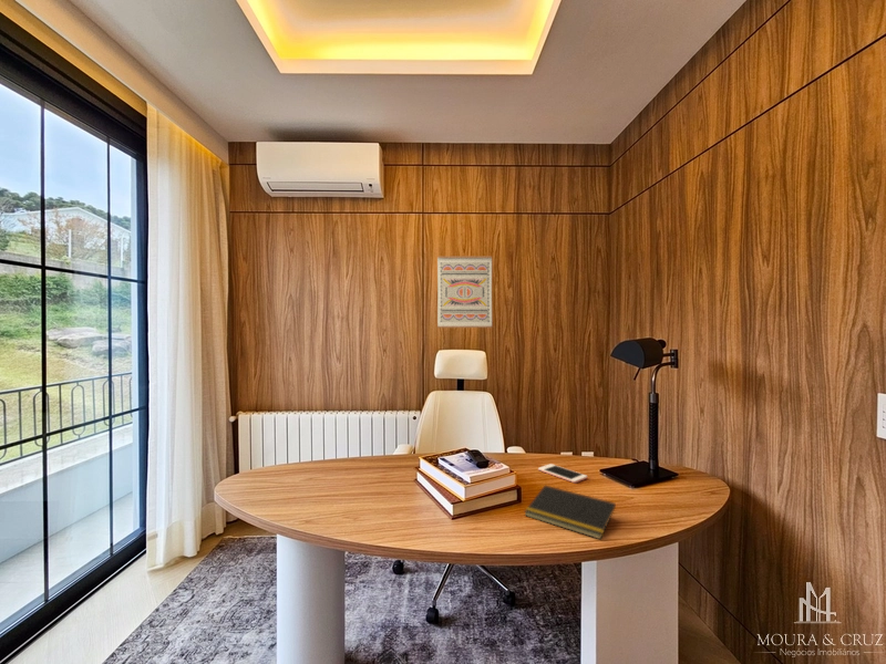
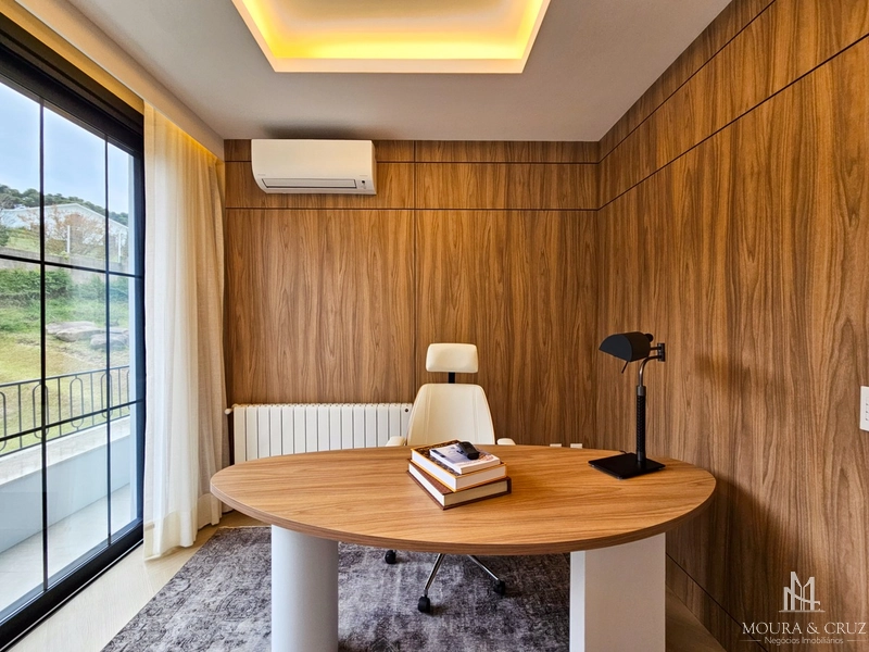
- cell phone [537,463,588,484]
- wall art [436,256,493,329]
- notepad [523,485,617,540]
